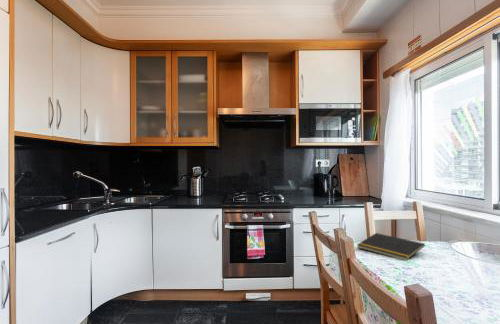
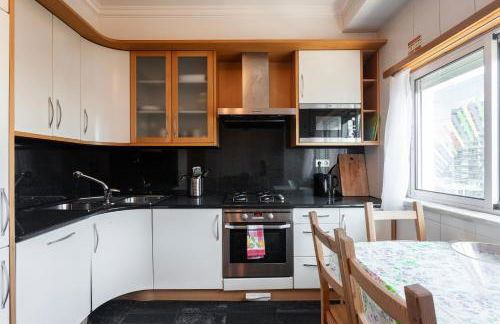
- notepad [356,232,426,261]
